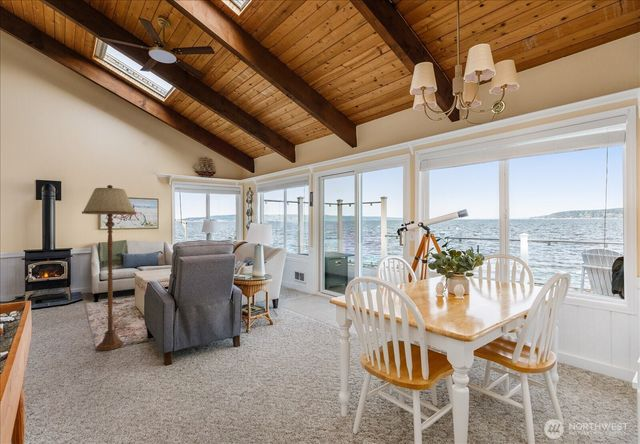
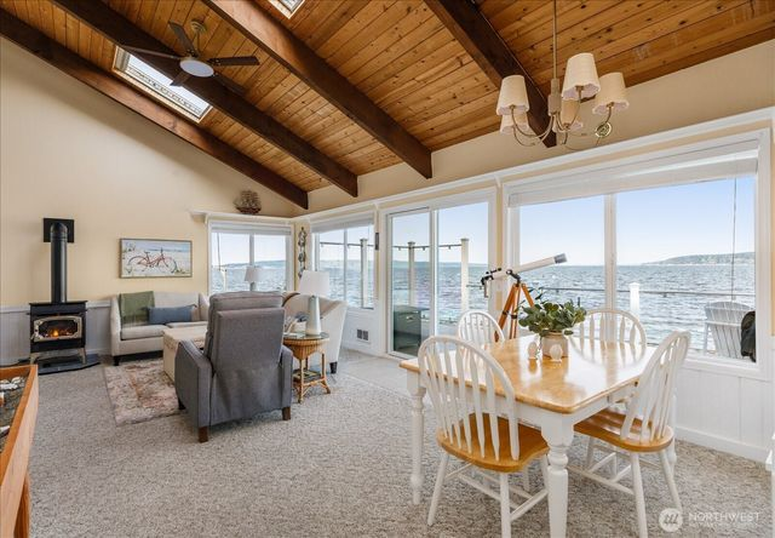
- floor lamp [81,184,137,352]
